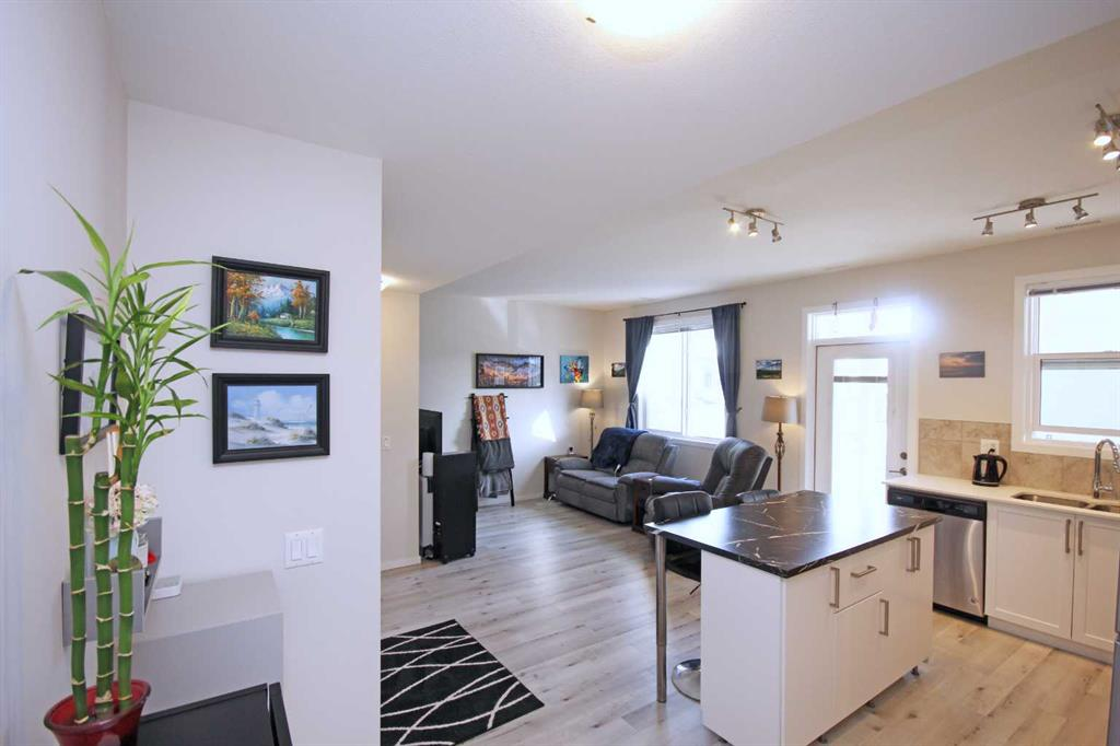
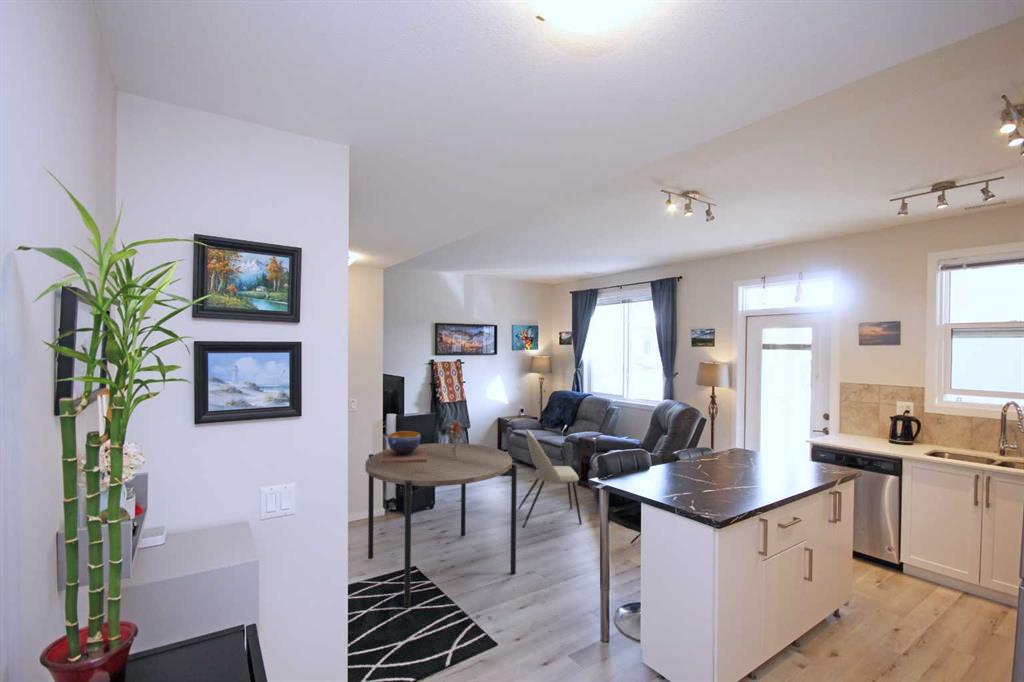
+ dining table [364,441,518,609]
+ dining chair [517,428,583,529]
+ decorative bowl [380,430,427,464]
+ bouquet [444,420,466,459]
